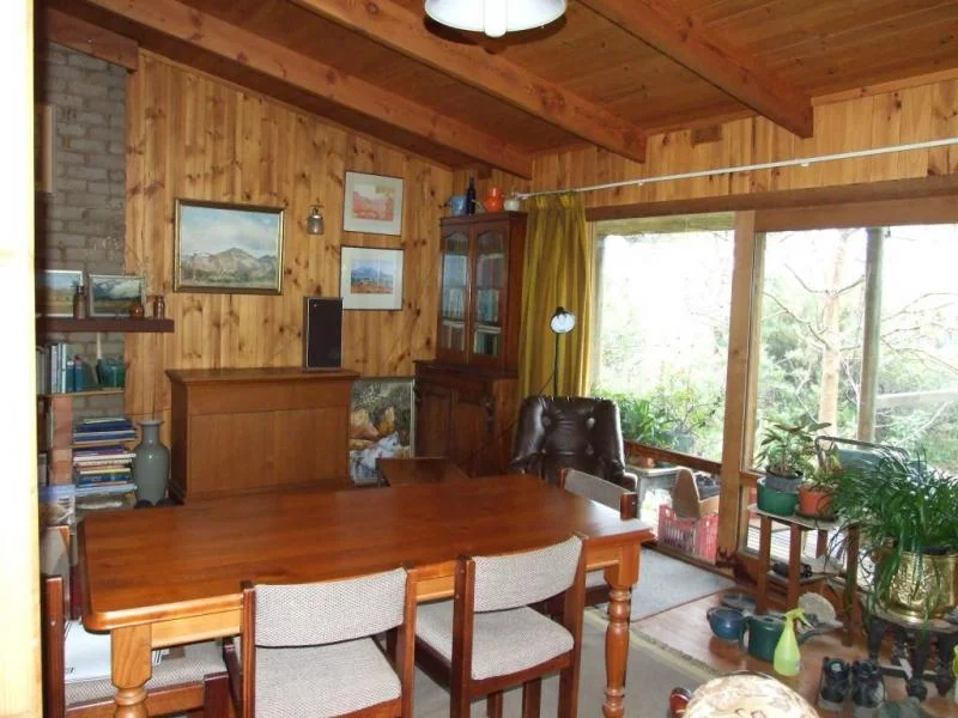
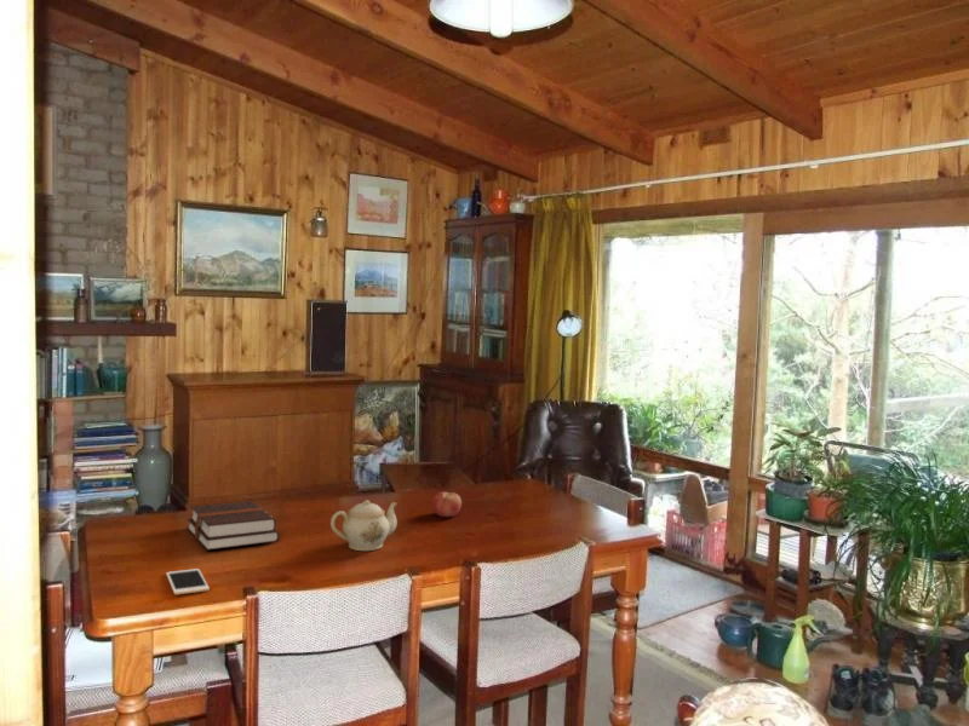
+ cell phone [165,567,211,595]
+ fruit [431,491,463,518]
+ hardback book [187,500,280,552]
+ teapot [329,499,399,552]
